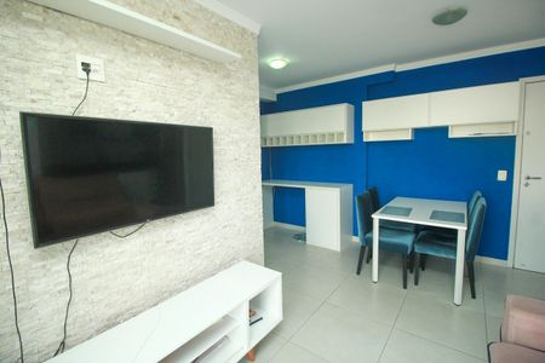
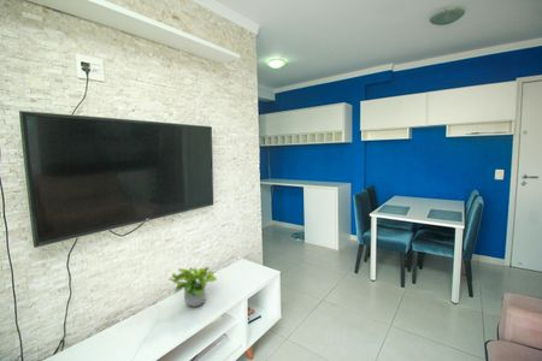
+ potted plant [167,266,218,308]
